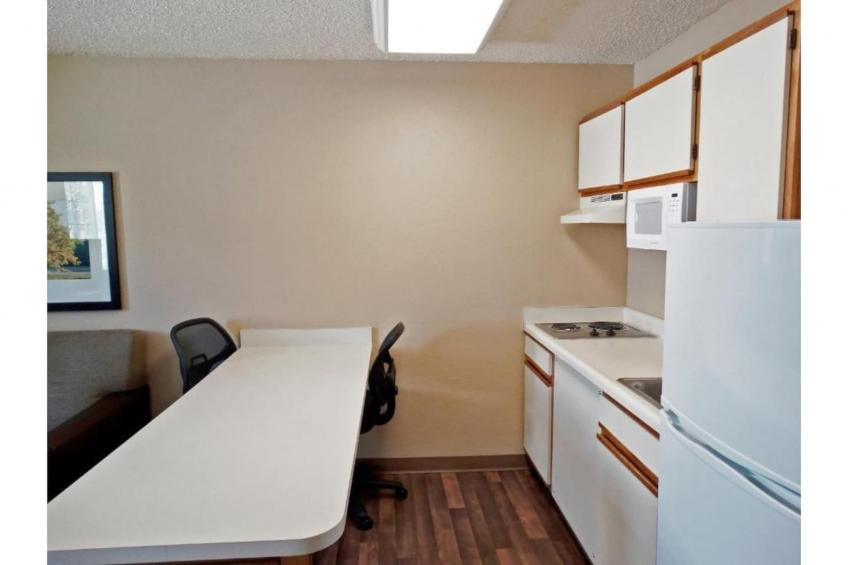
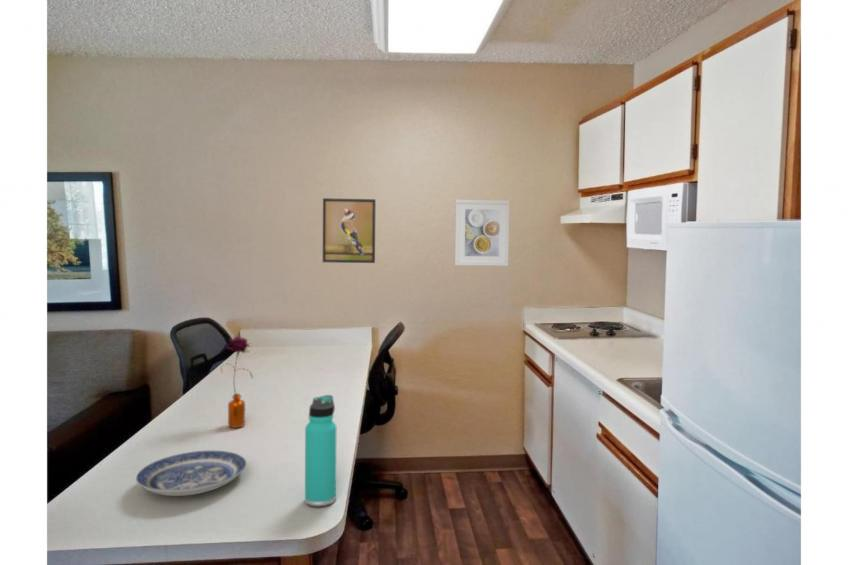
+ thermos bottle [304,394,337,507]
+ plate [135,450,247,497]
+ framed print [322,197,377,264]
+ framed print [454,198,510,267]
+ flower [220,335,253,429]
